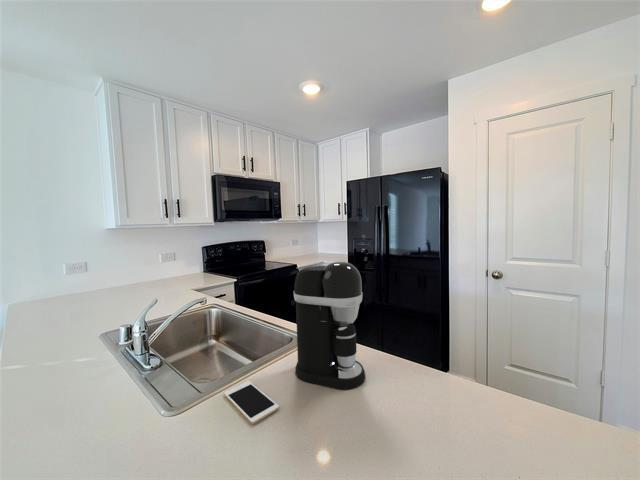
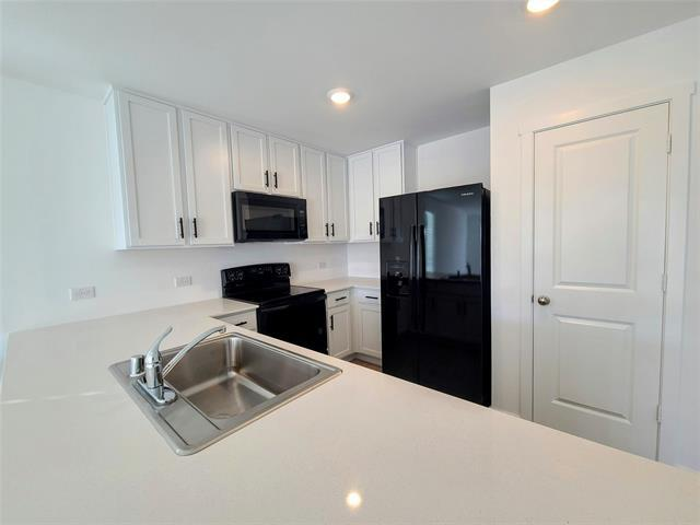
- coffee maker [293,261,366,390]
- cell phone [223,380,280,425]
